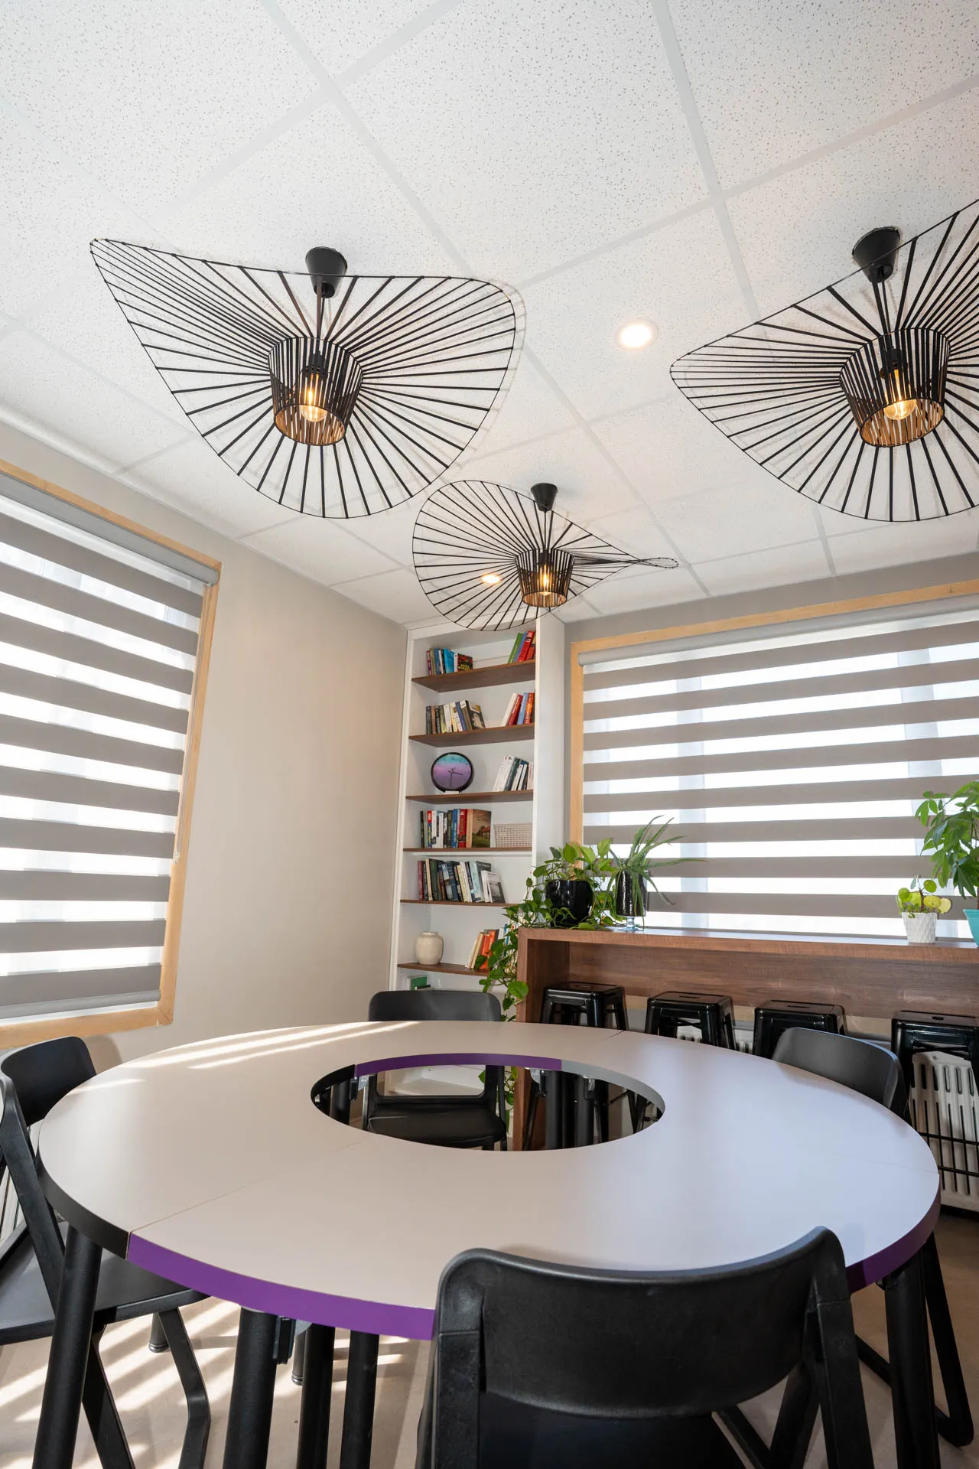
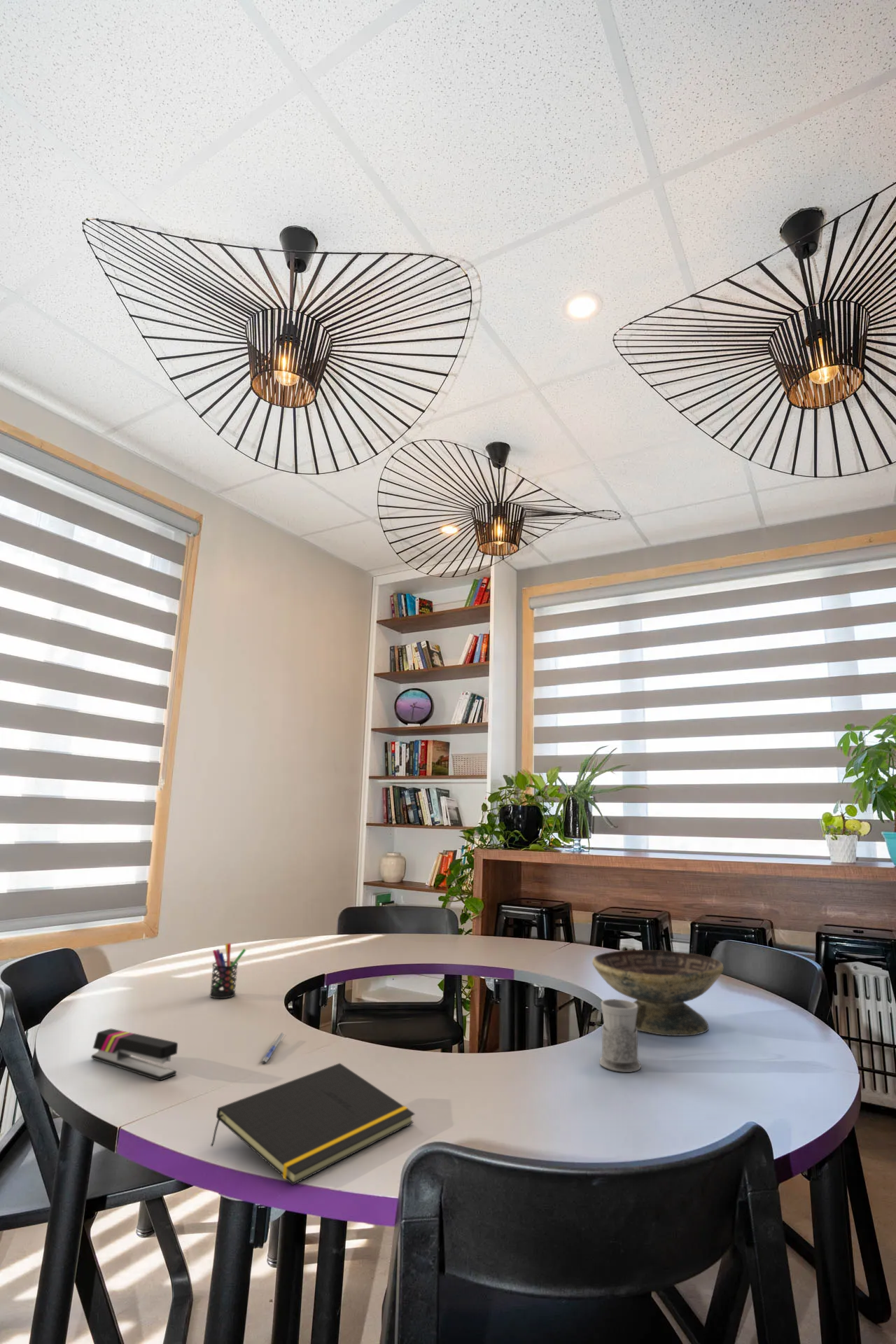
+ pen [259,1033,286,1064]
+ decorative bowl [591,949,724,1037]
+ stapler [90,1028,179,1081]
+ pen holder [209,943,246,999]
+ notepad [210,1063,415,1186]
+ mug [599,998,641,1073]
